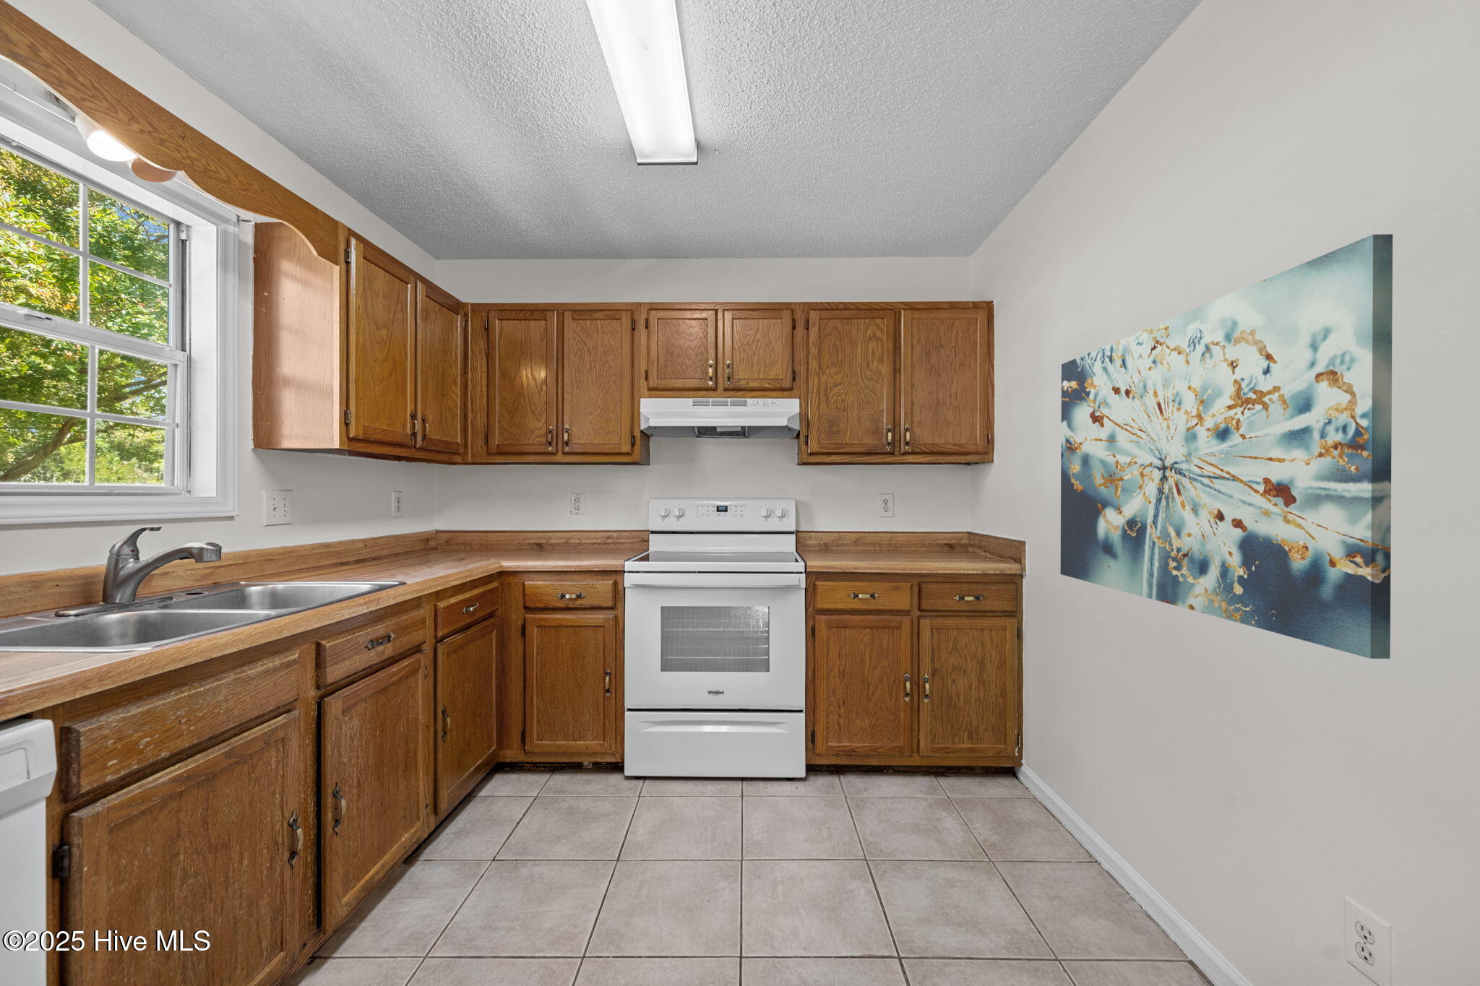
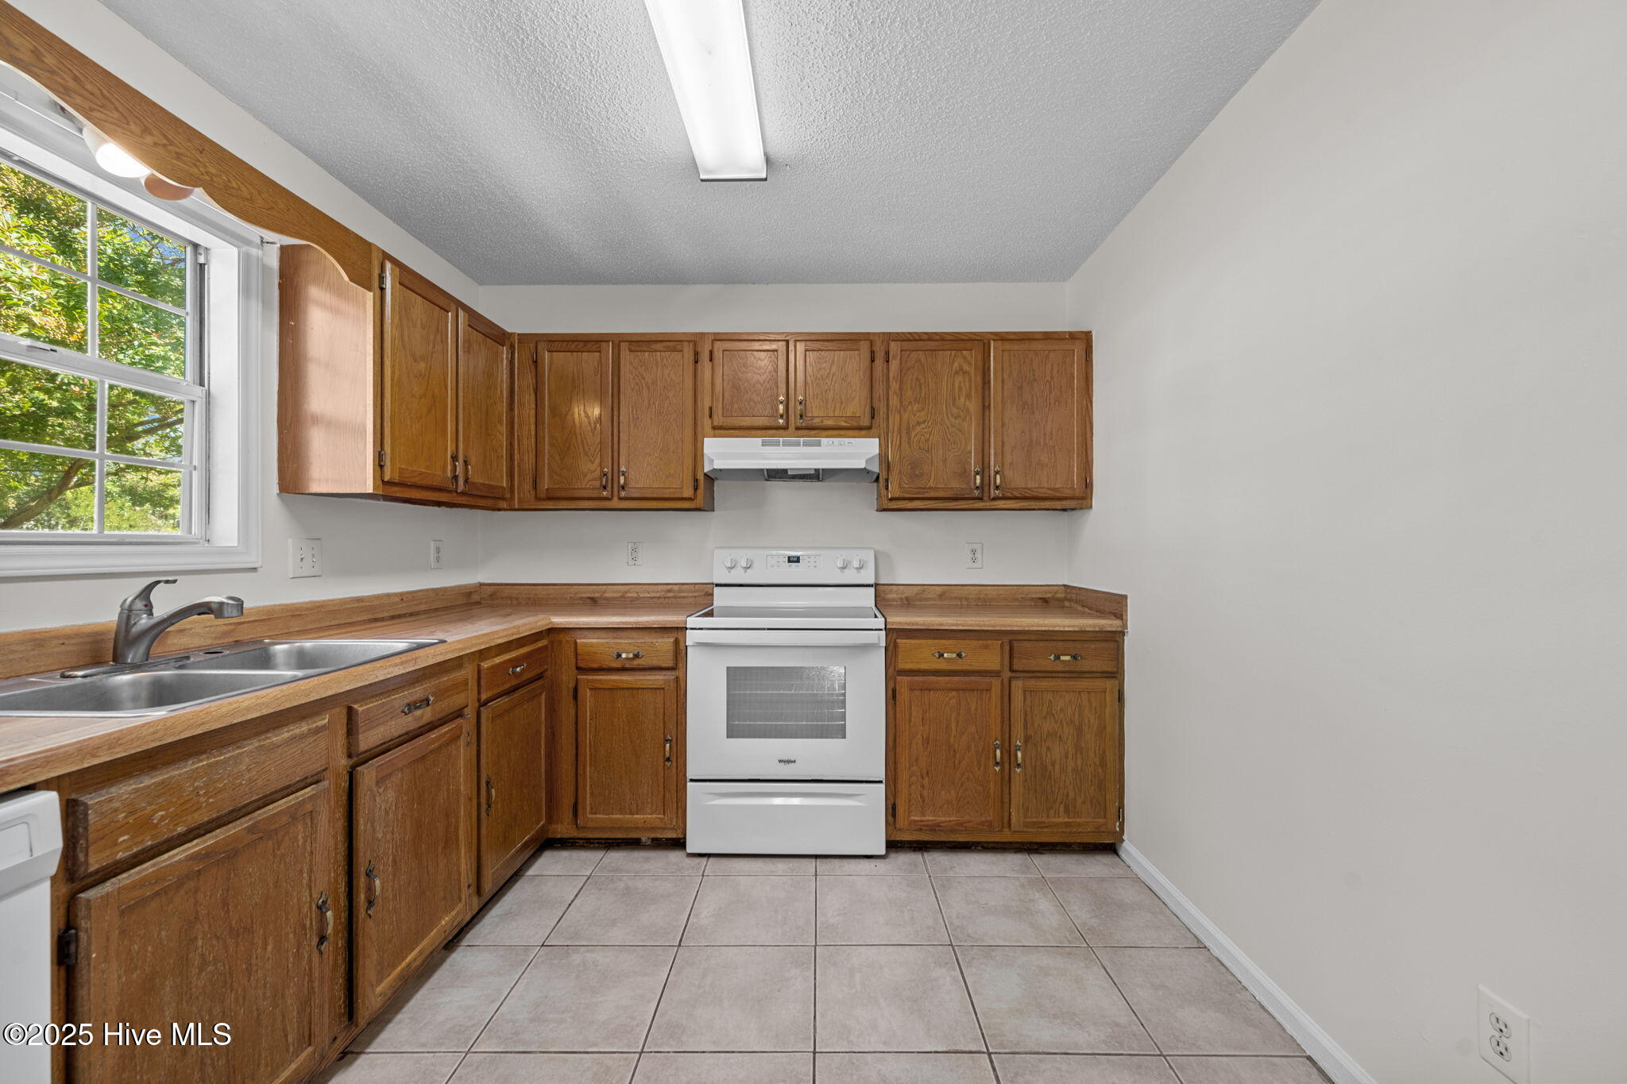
- wall art [1060,233,1393,659]
